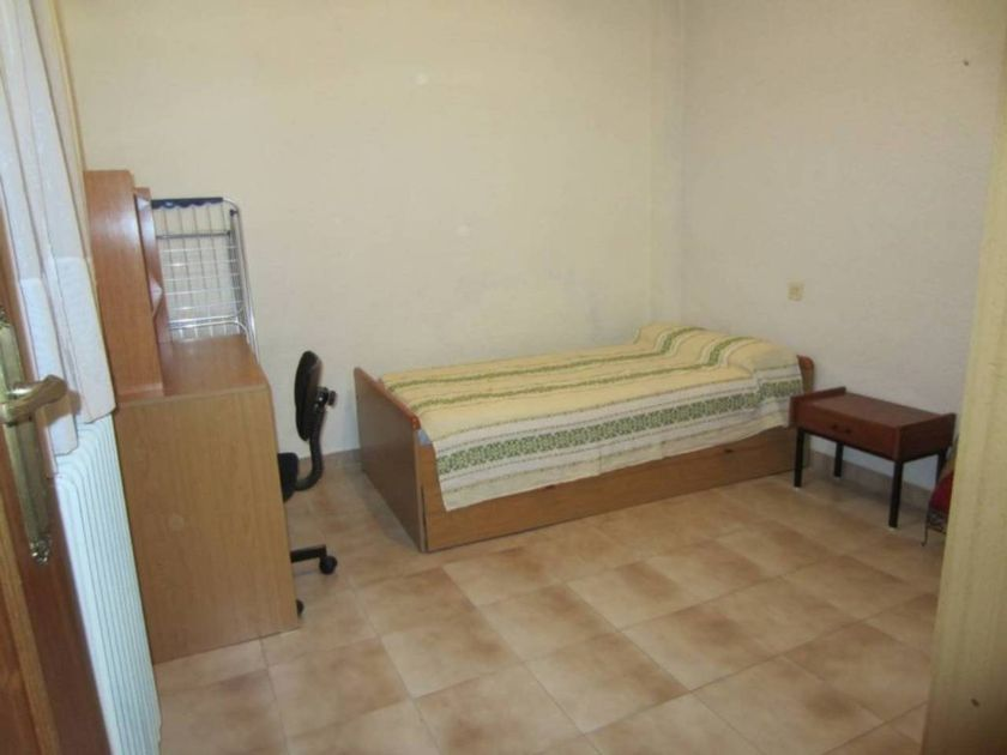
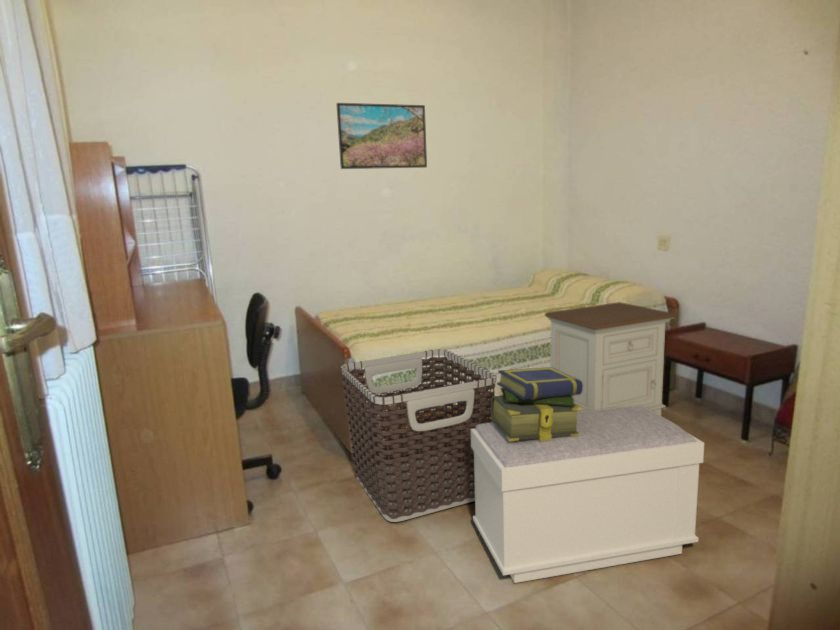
+ clothes hamper [339,348,498,523]
+ nightstand [544,301,679,416]
+ stack of books [490,366,583,441]
+ bench [471,405,705,584]
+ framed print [335,102,428,170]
